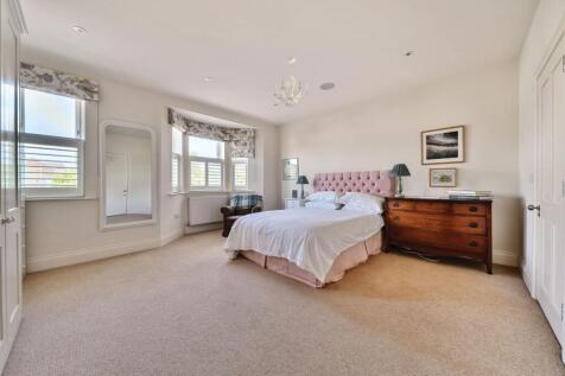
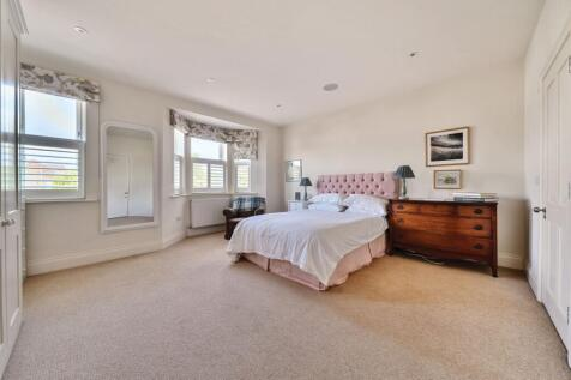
- chandelier [272,57,311,109]
